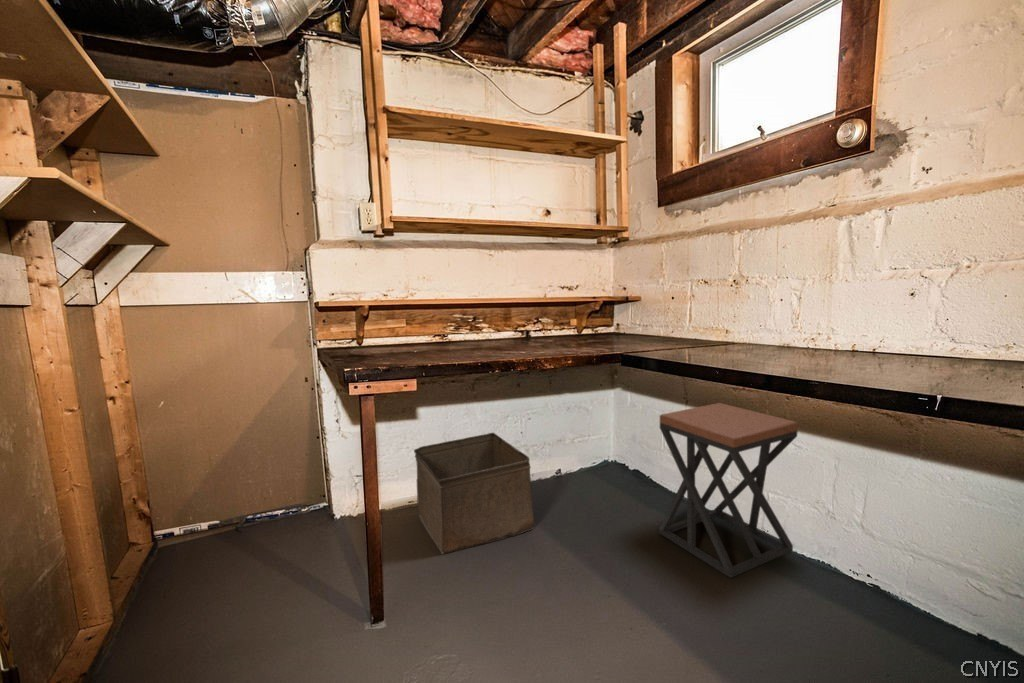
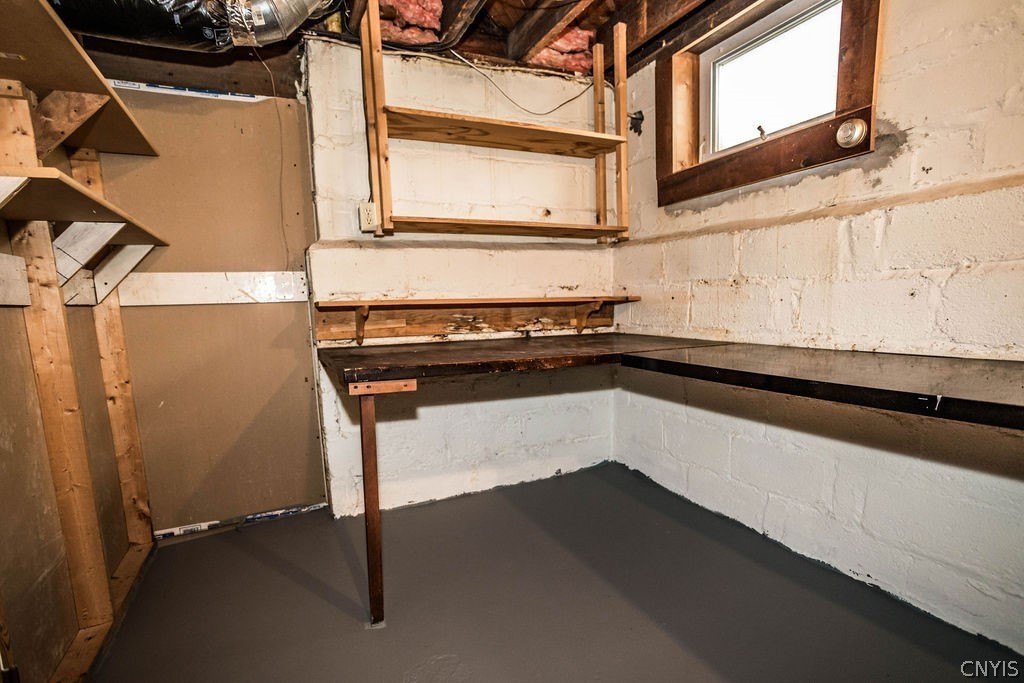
- stool [658,402,799,579]
- storage bin [413,432,535,555]
